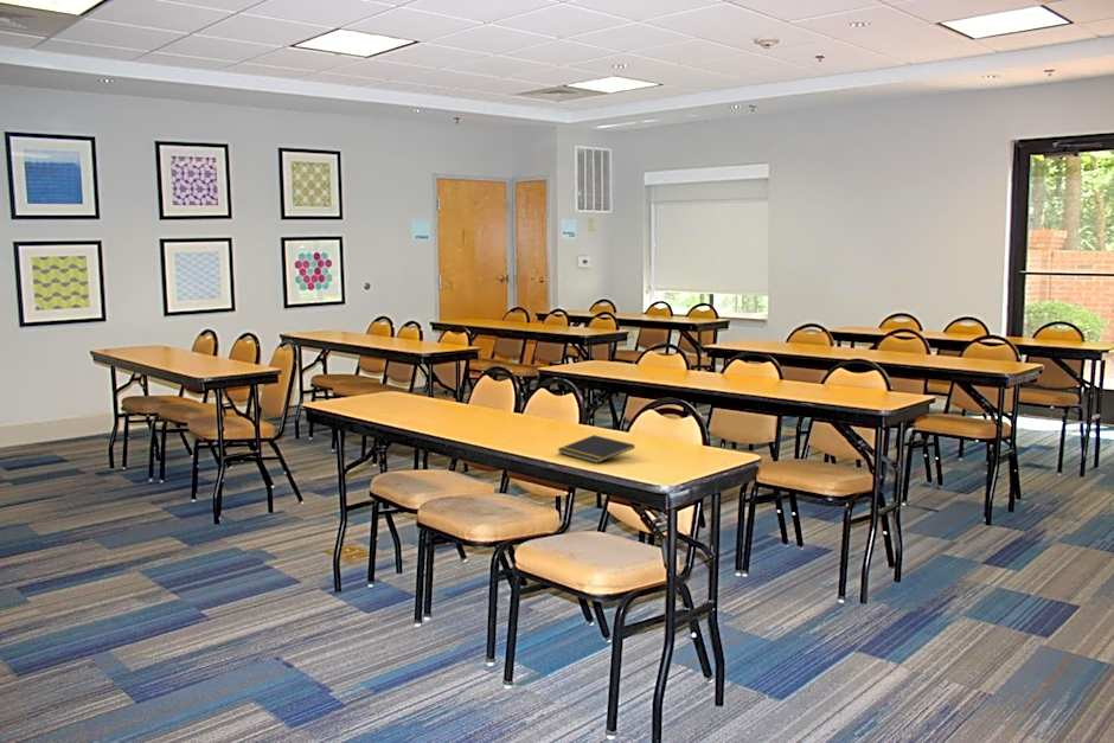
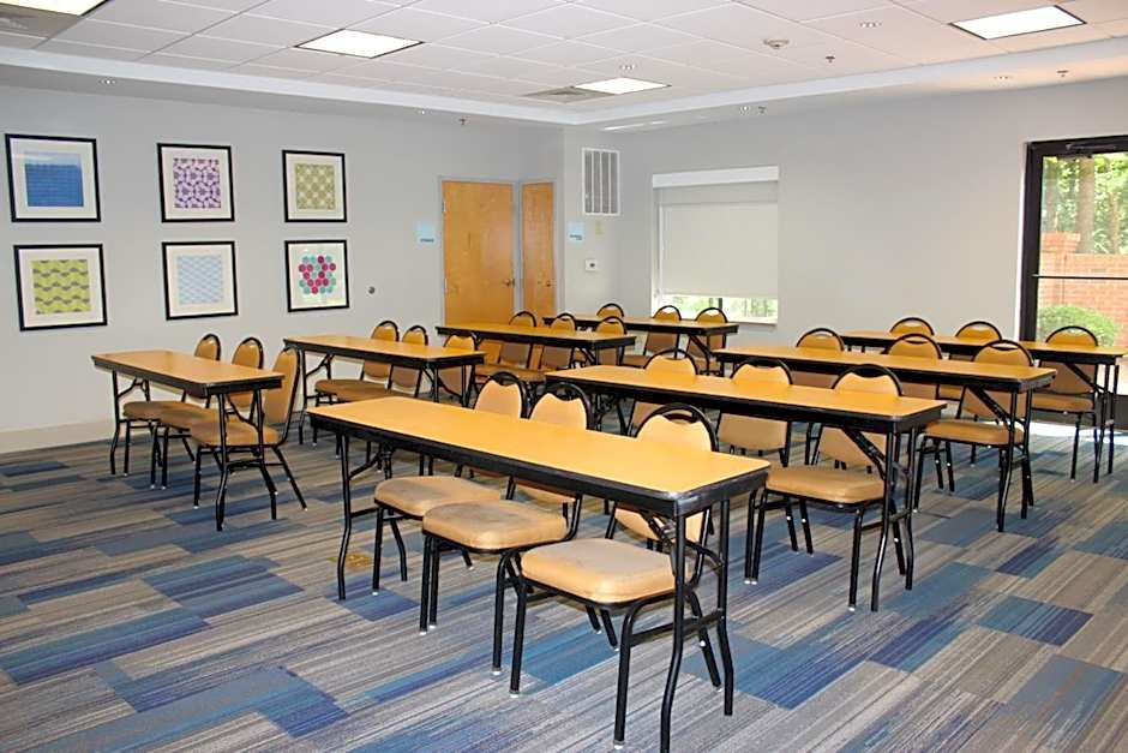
- notepad [557,434,635,465]
